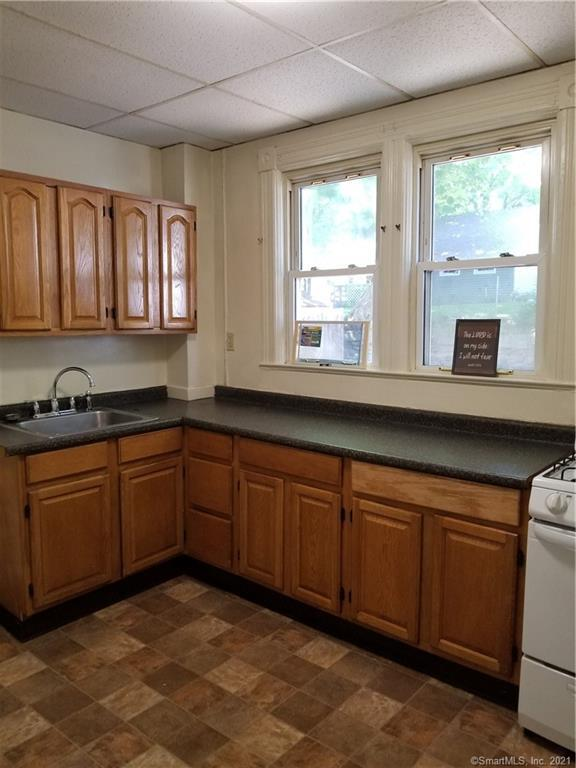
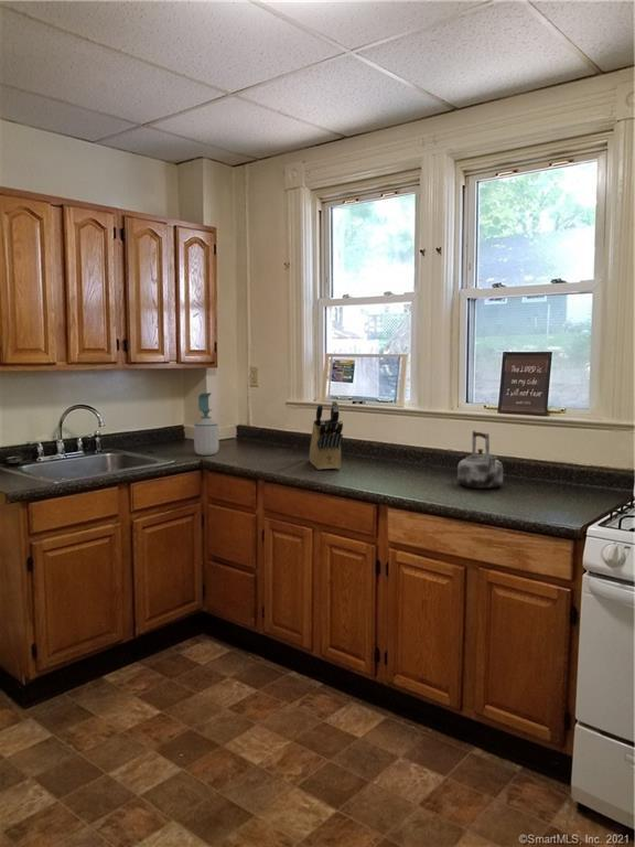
+ knife block [308,400,344,471]
+ kettle [456,429,504,490]
+ soap bottle [193,392,220,457]
